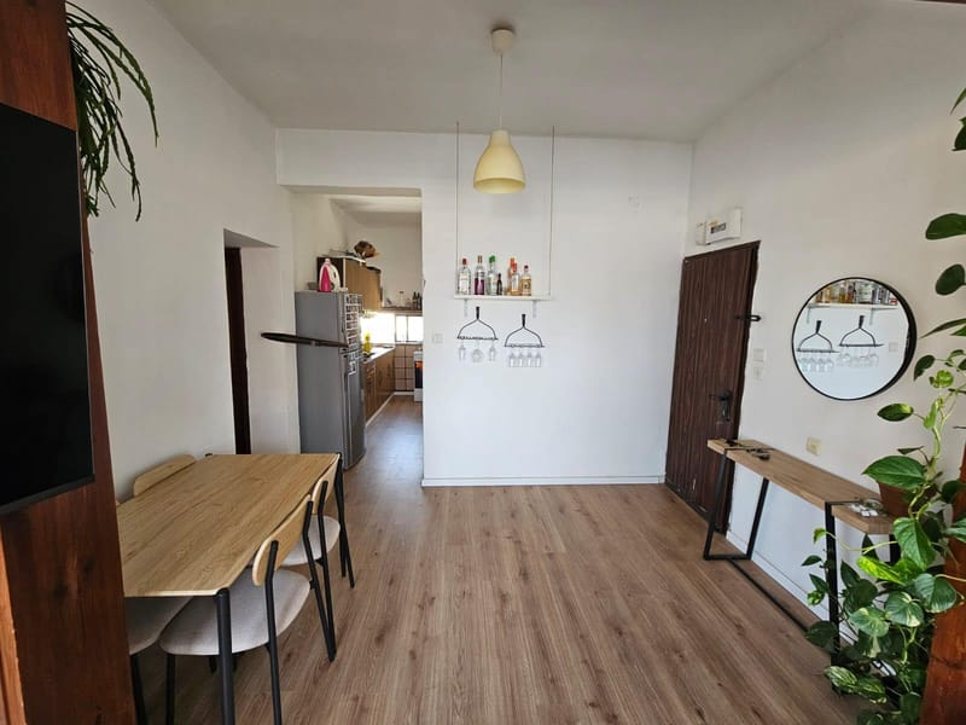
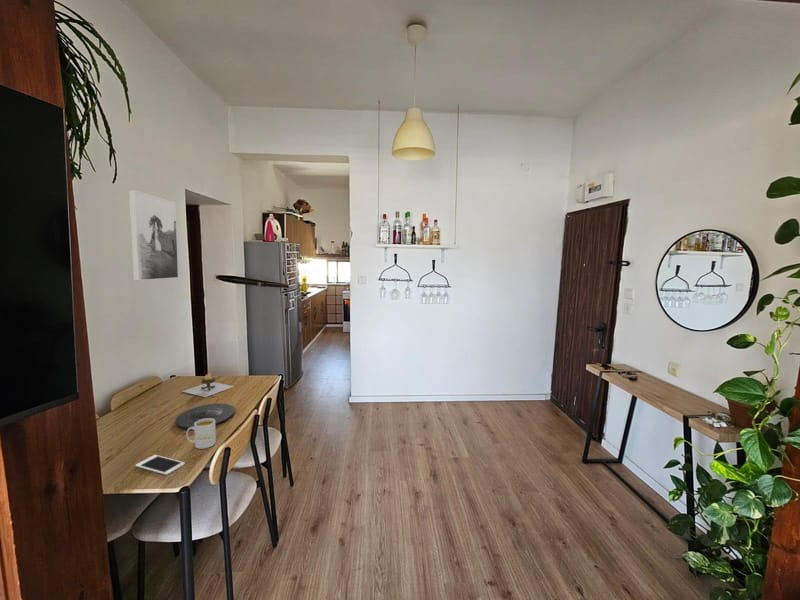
+ candle [181,372,235,398]
+ mug [185,418,217,450]
+ cell phone [135,454,186,476]
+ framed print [128,189,180,282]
+ plate [174,402,236,431]
